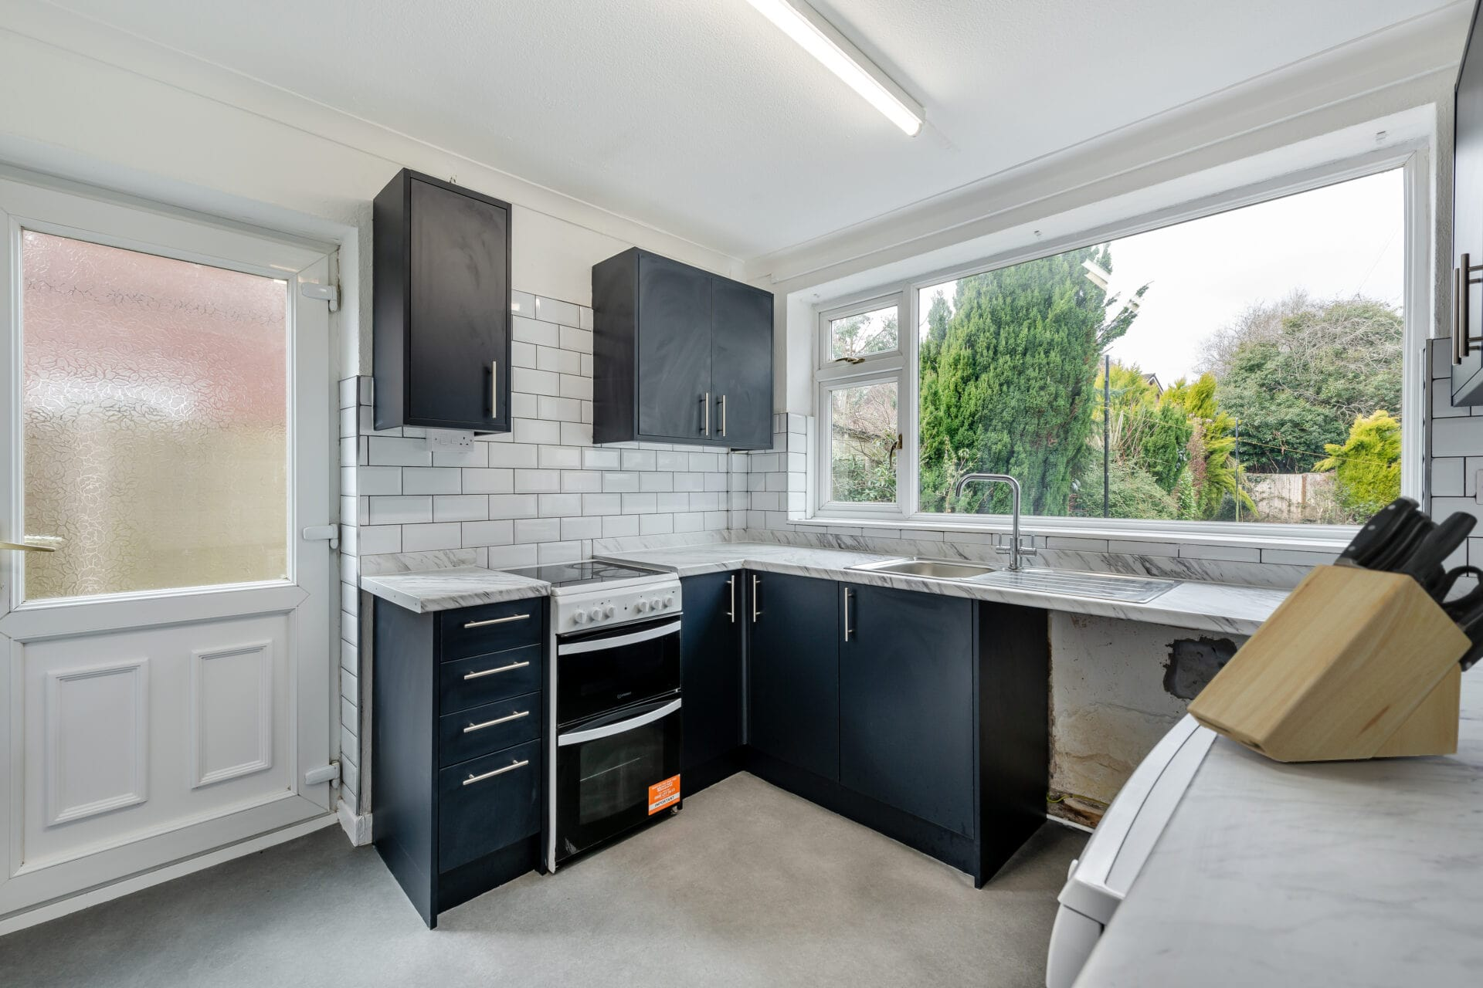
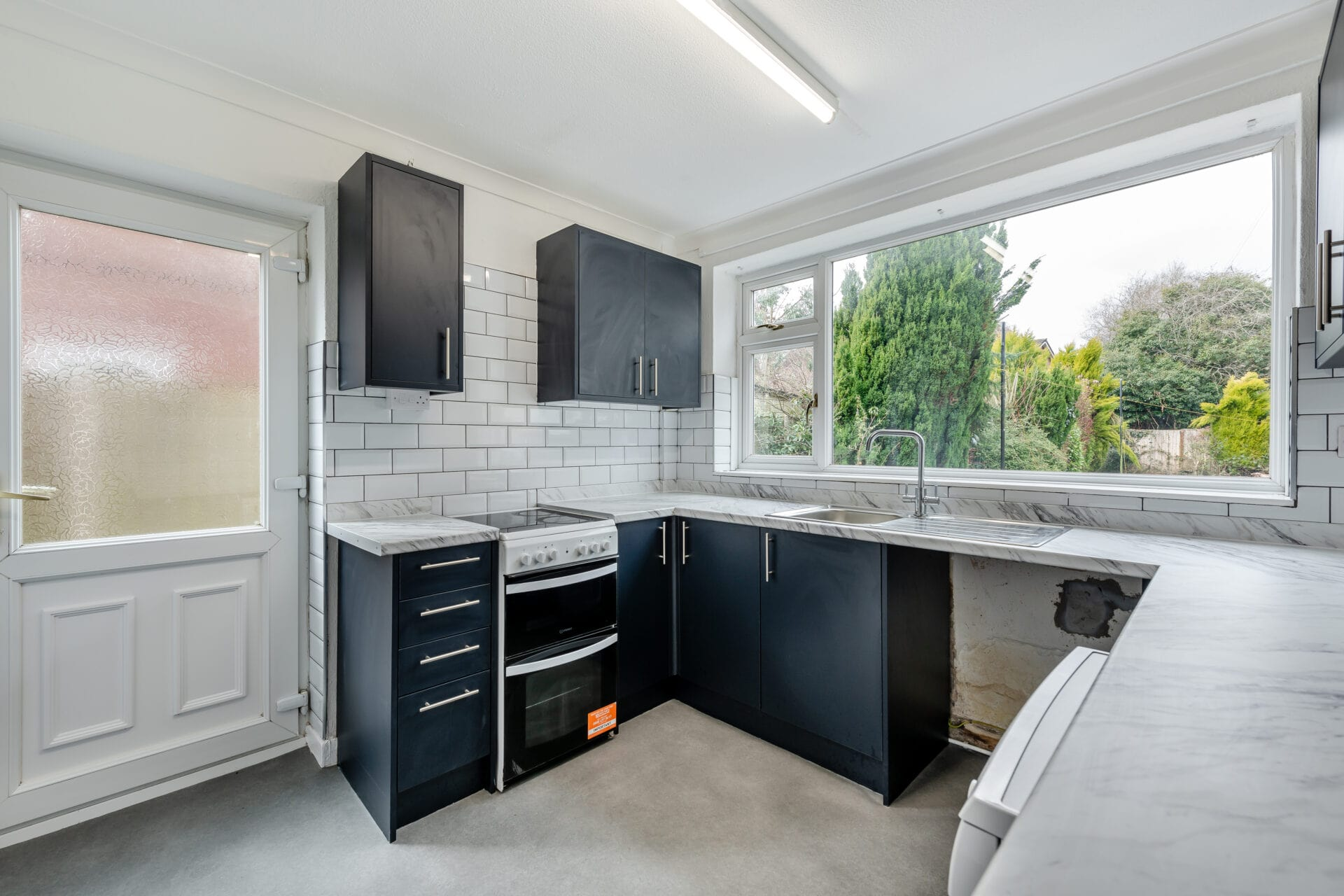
- knife block [1186,495,1483,763]
